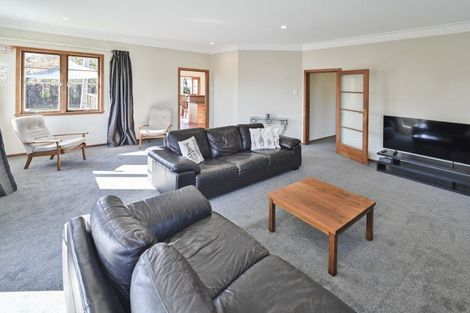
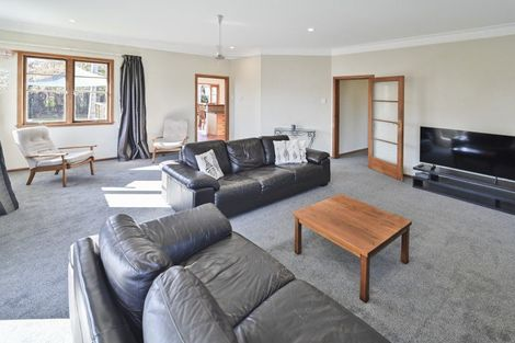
+ ceiling fan [188,14,250,67]
